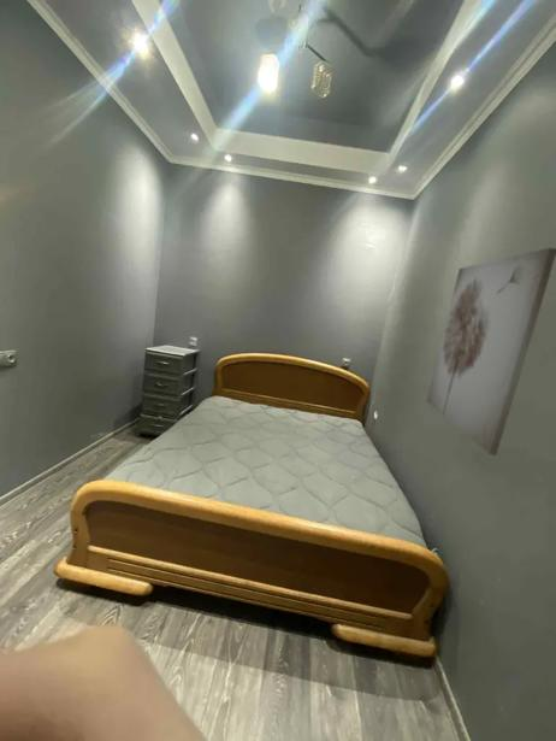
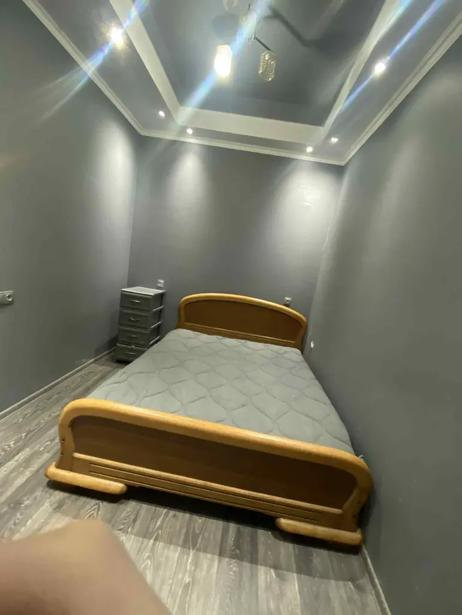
- wall art [425,247,556,457]
